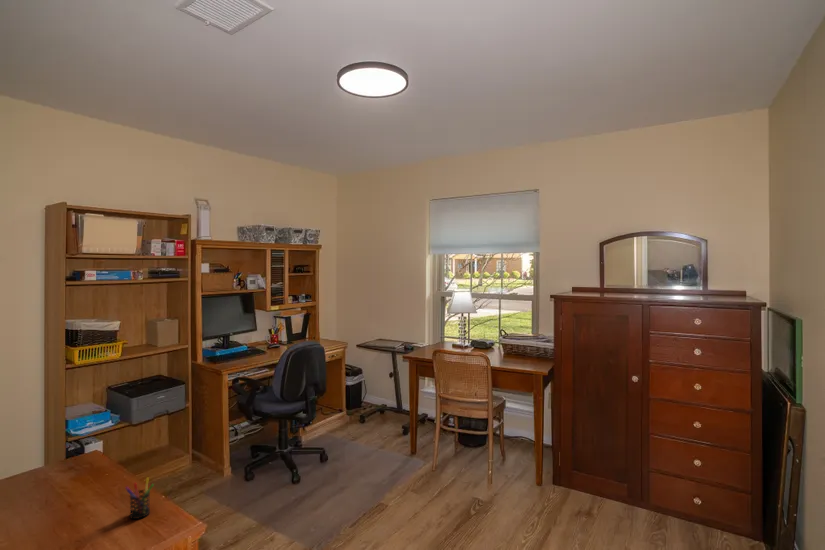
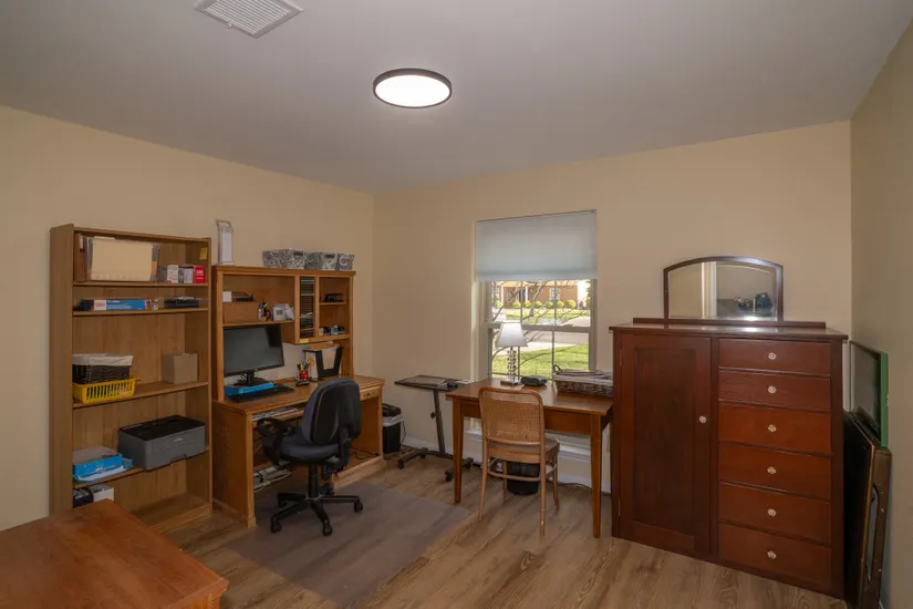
- pen holder [124,476,155,520]
